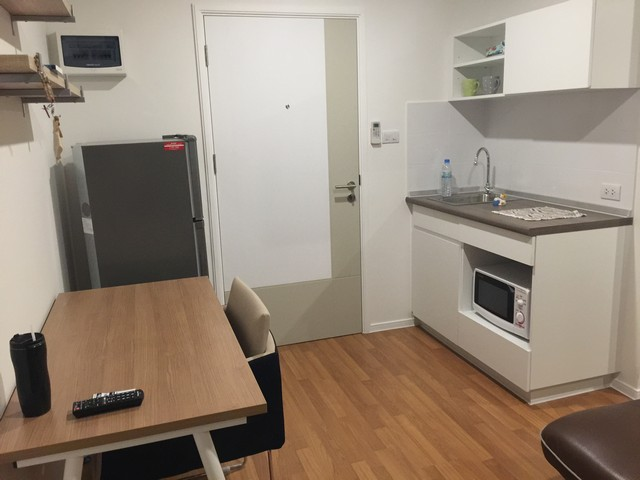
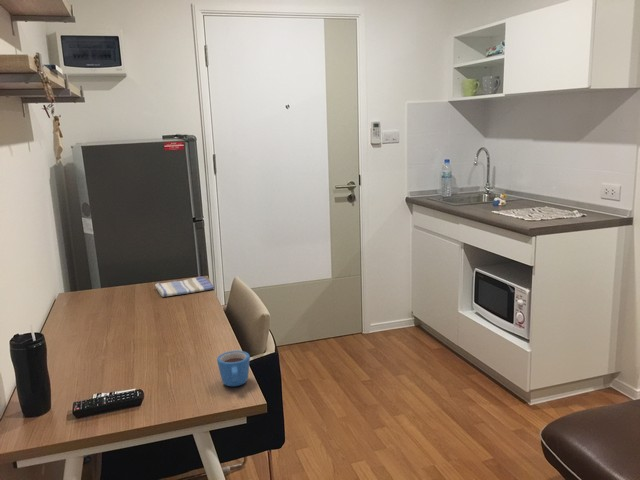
+ dish towel [154,276,215,298]
+ mug [216,350,251,387]
